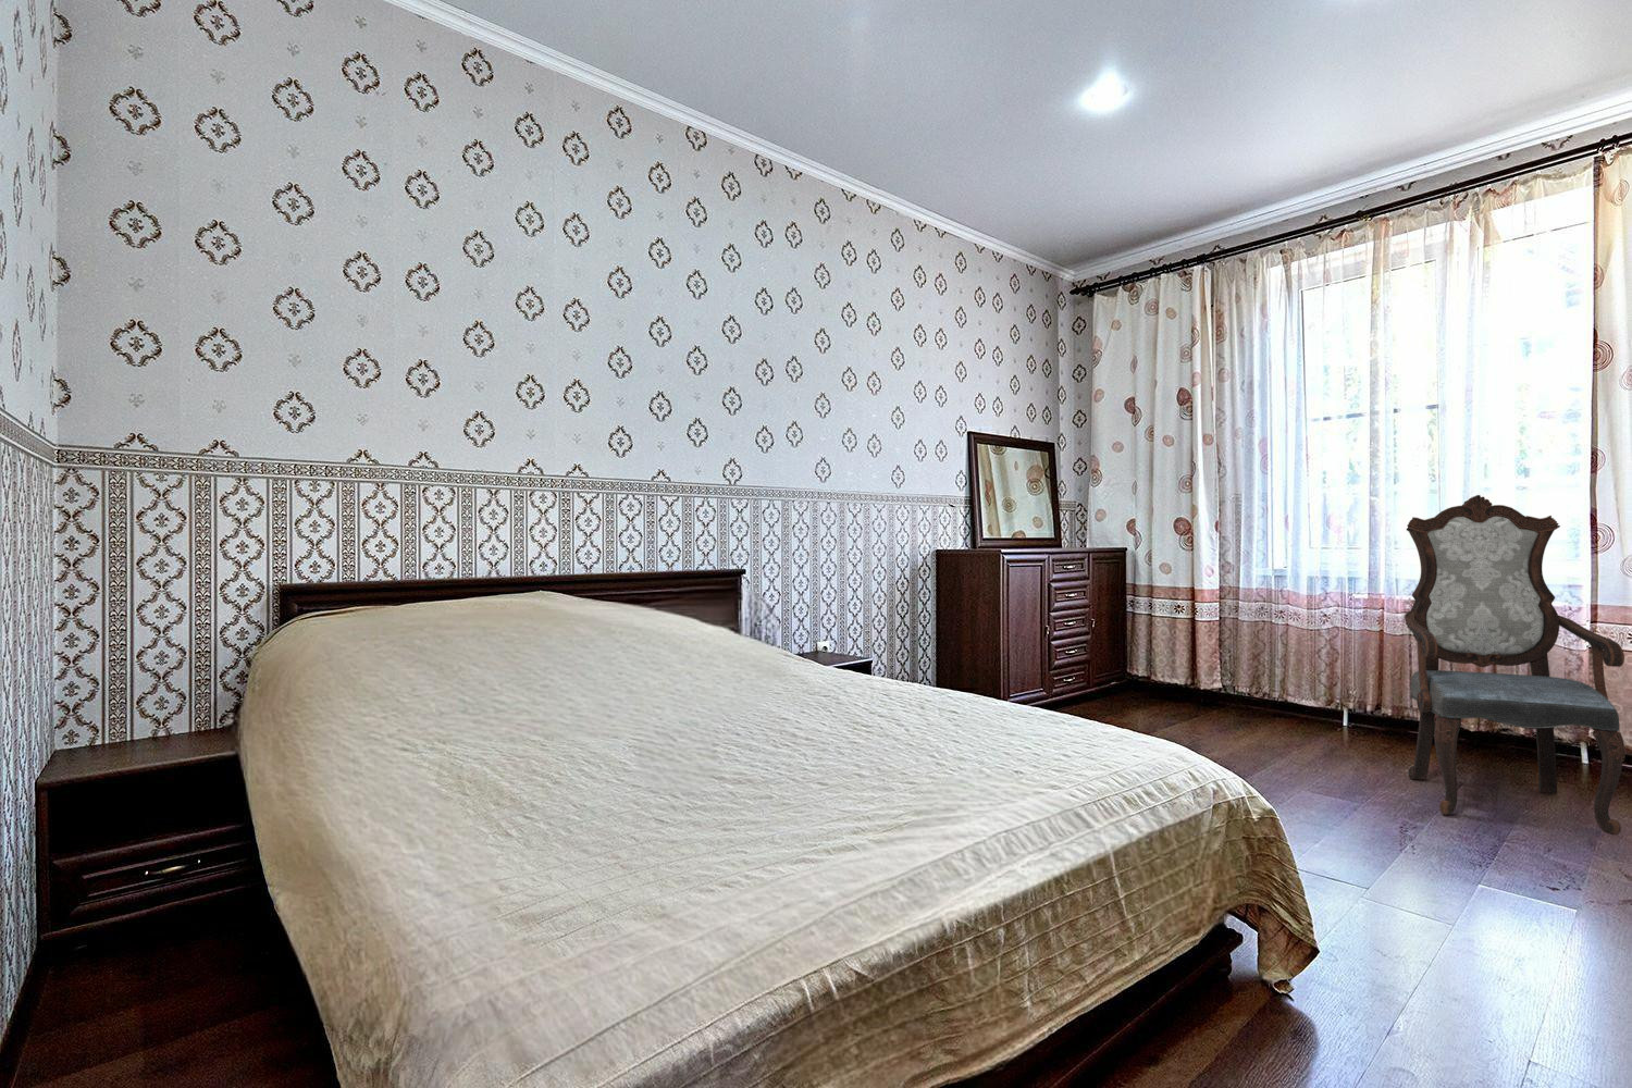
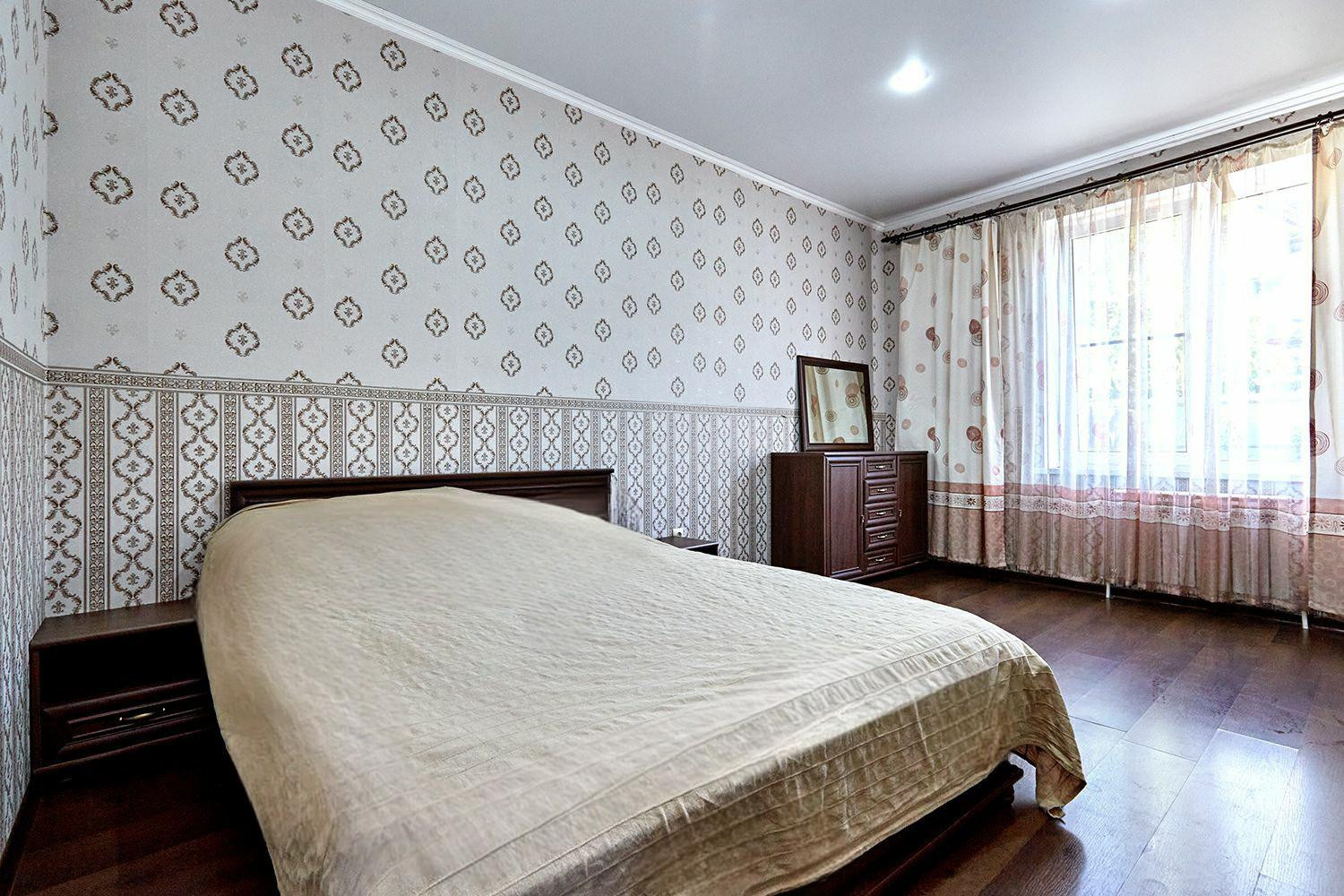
- armchair [1404,494,1627,837]
